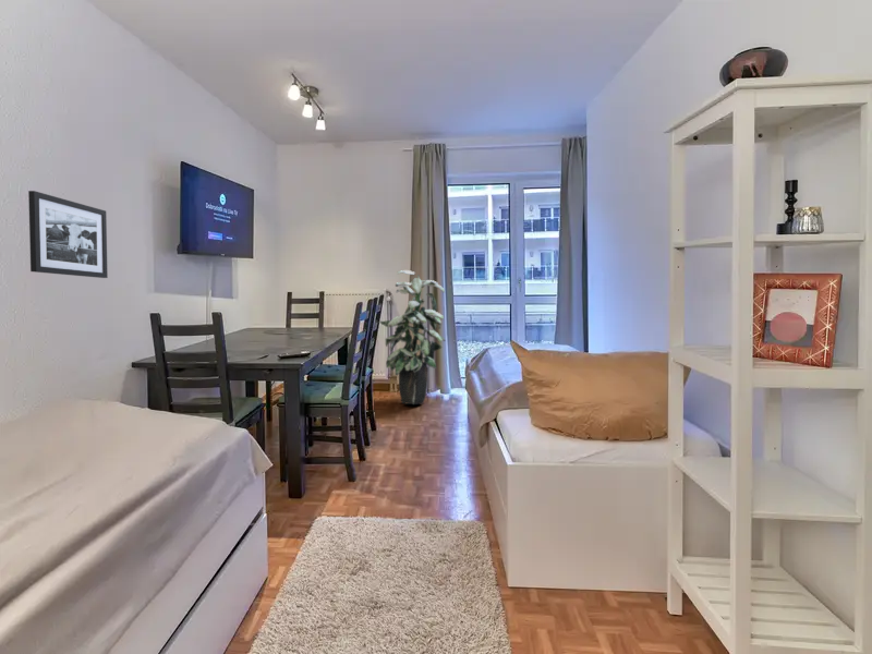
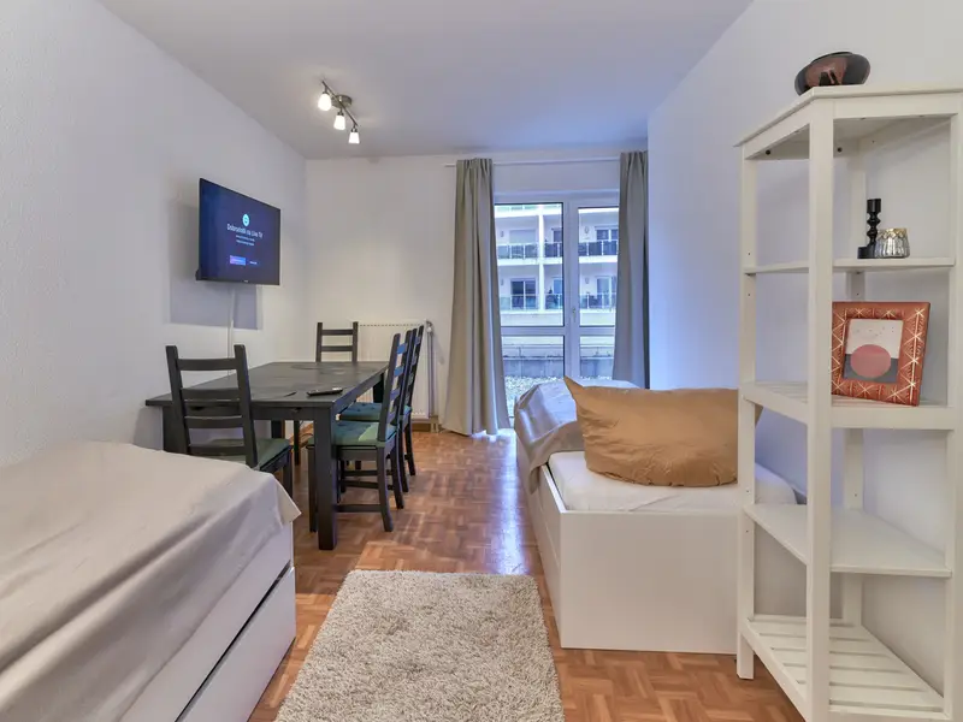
- picture frame [27,190,109,279]
- indoor plant [379,269,446,405]
